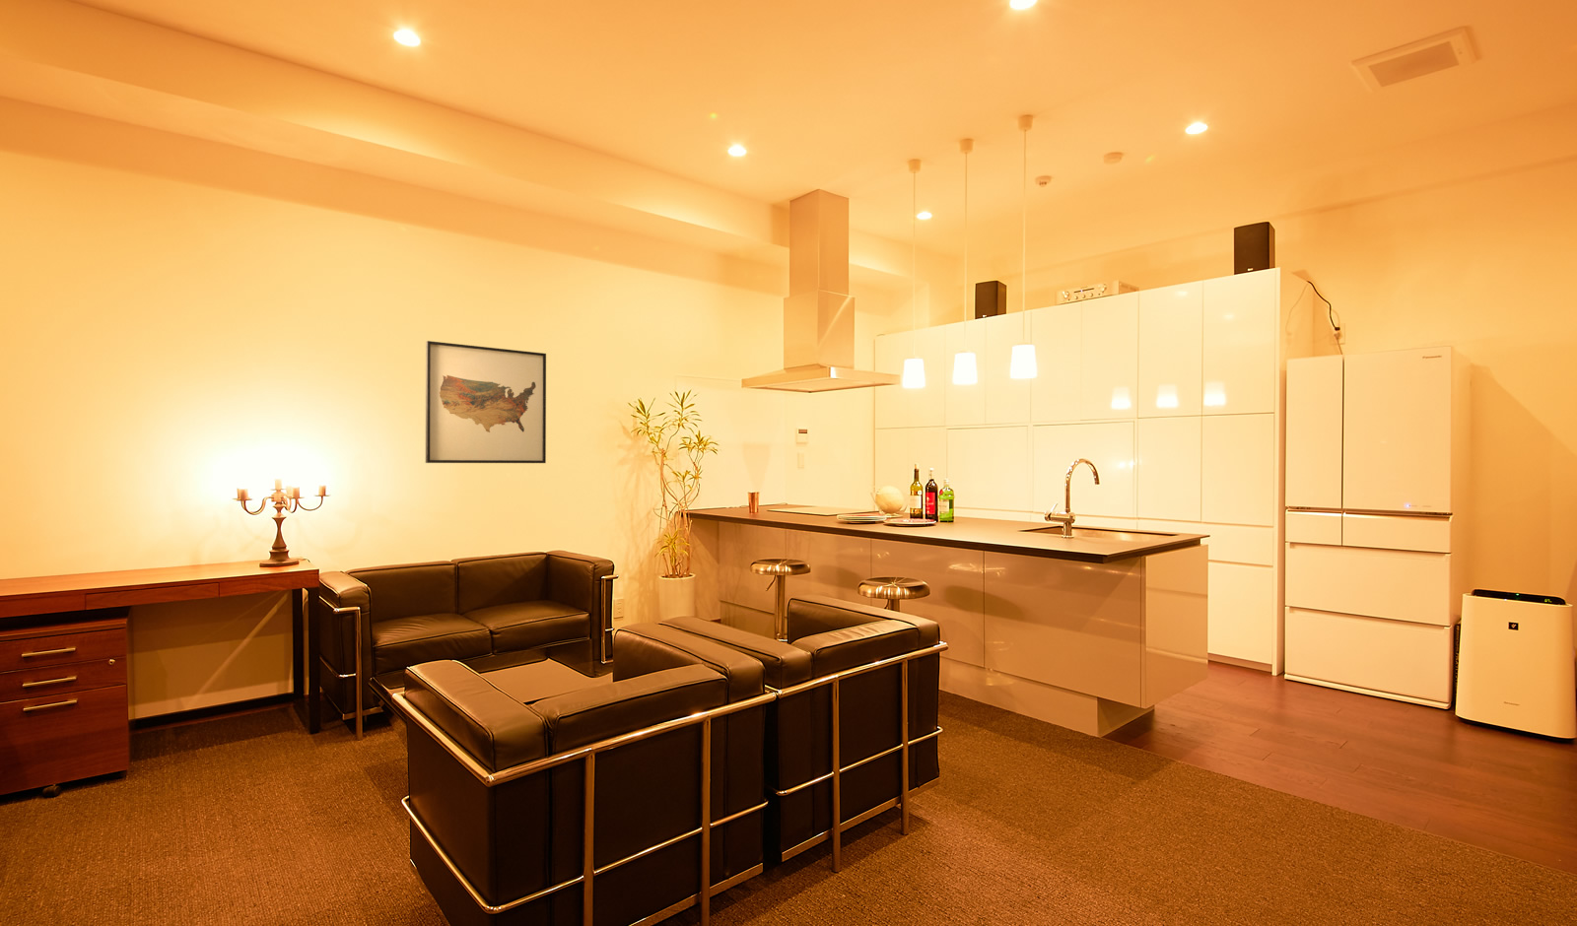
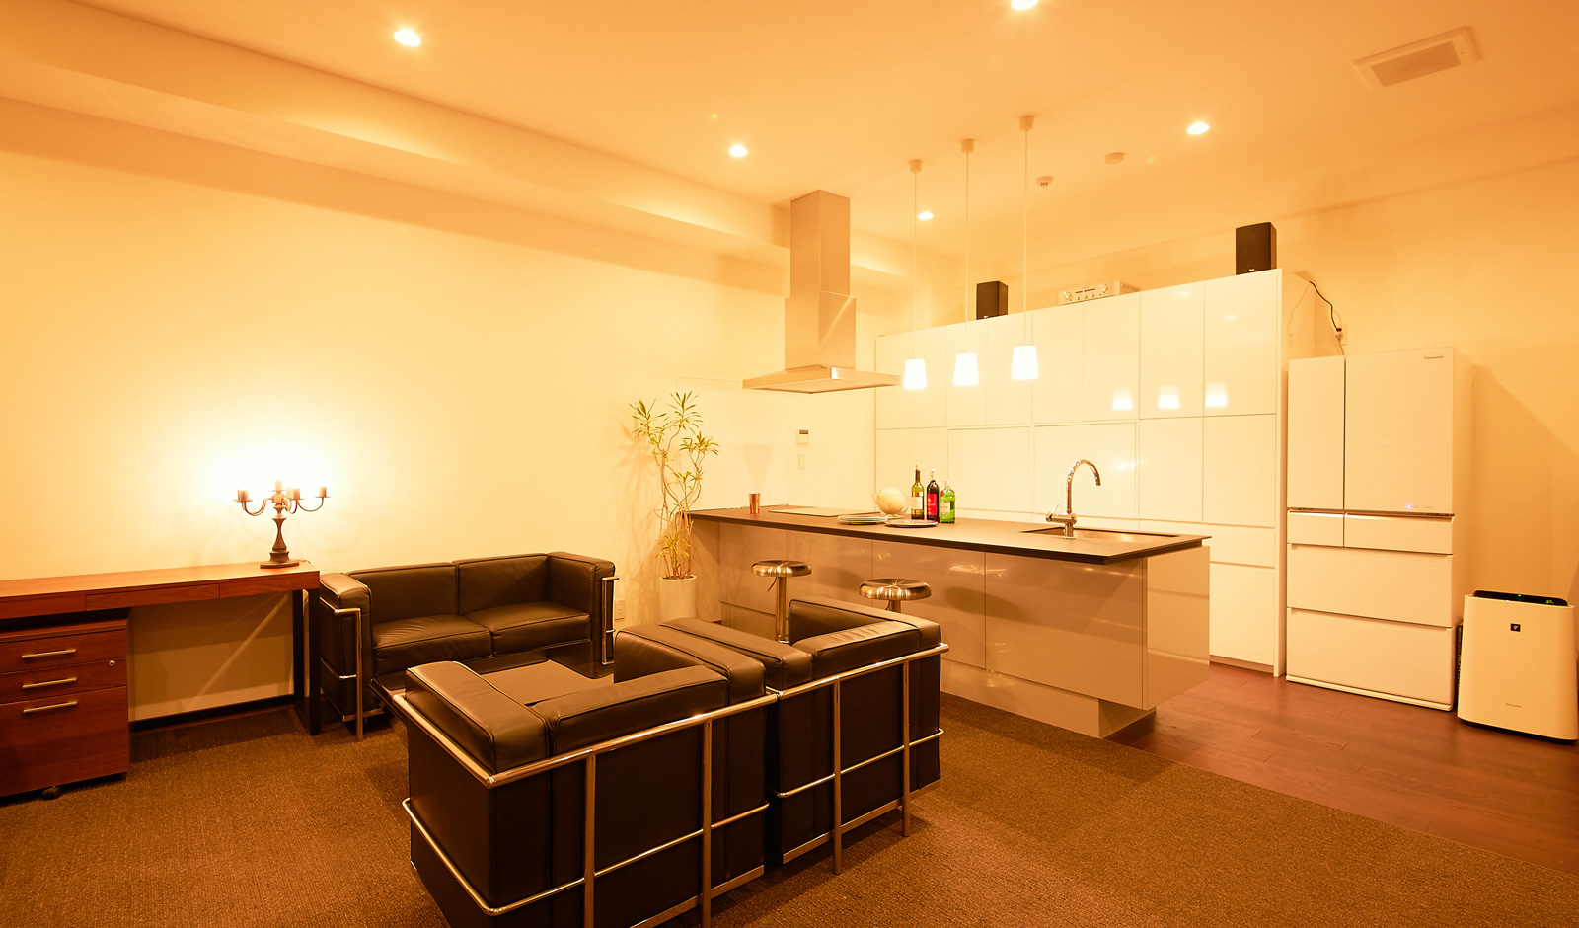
- wall art [425,340,547,464]
